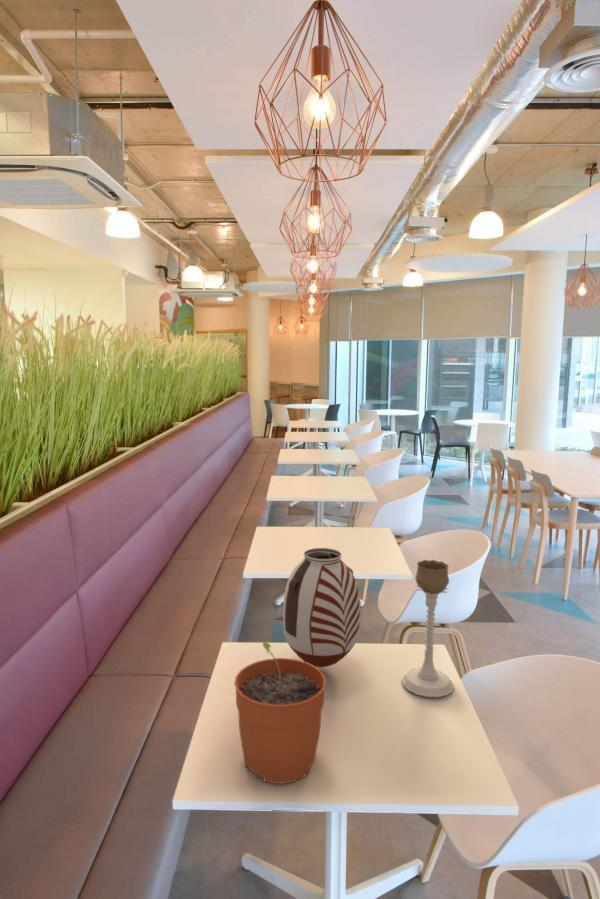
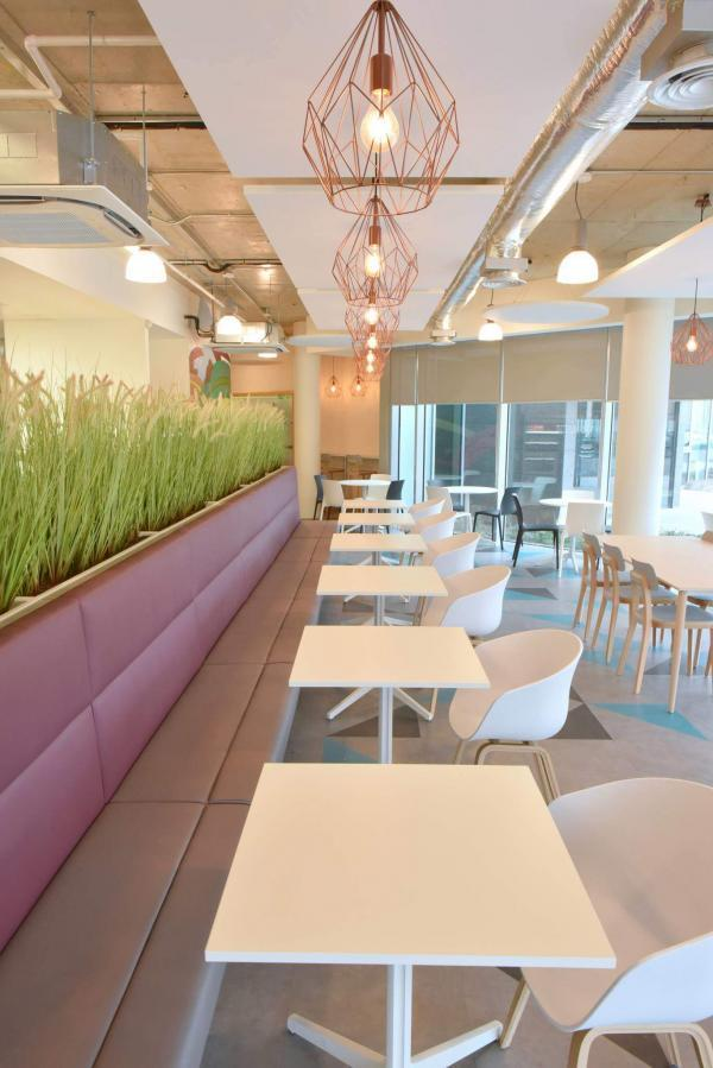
- candle holder [401,559,455,698]
- plant pot [233,641,327,785]
- vase [282,547,361,669]
